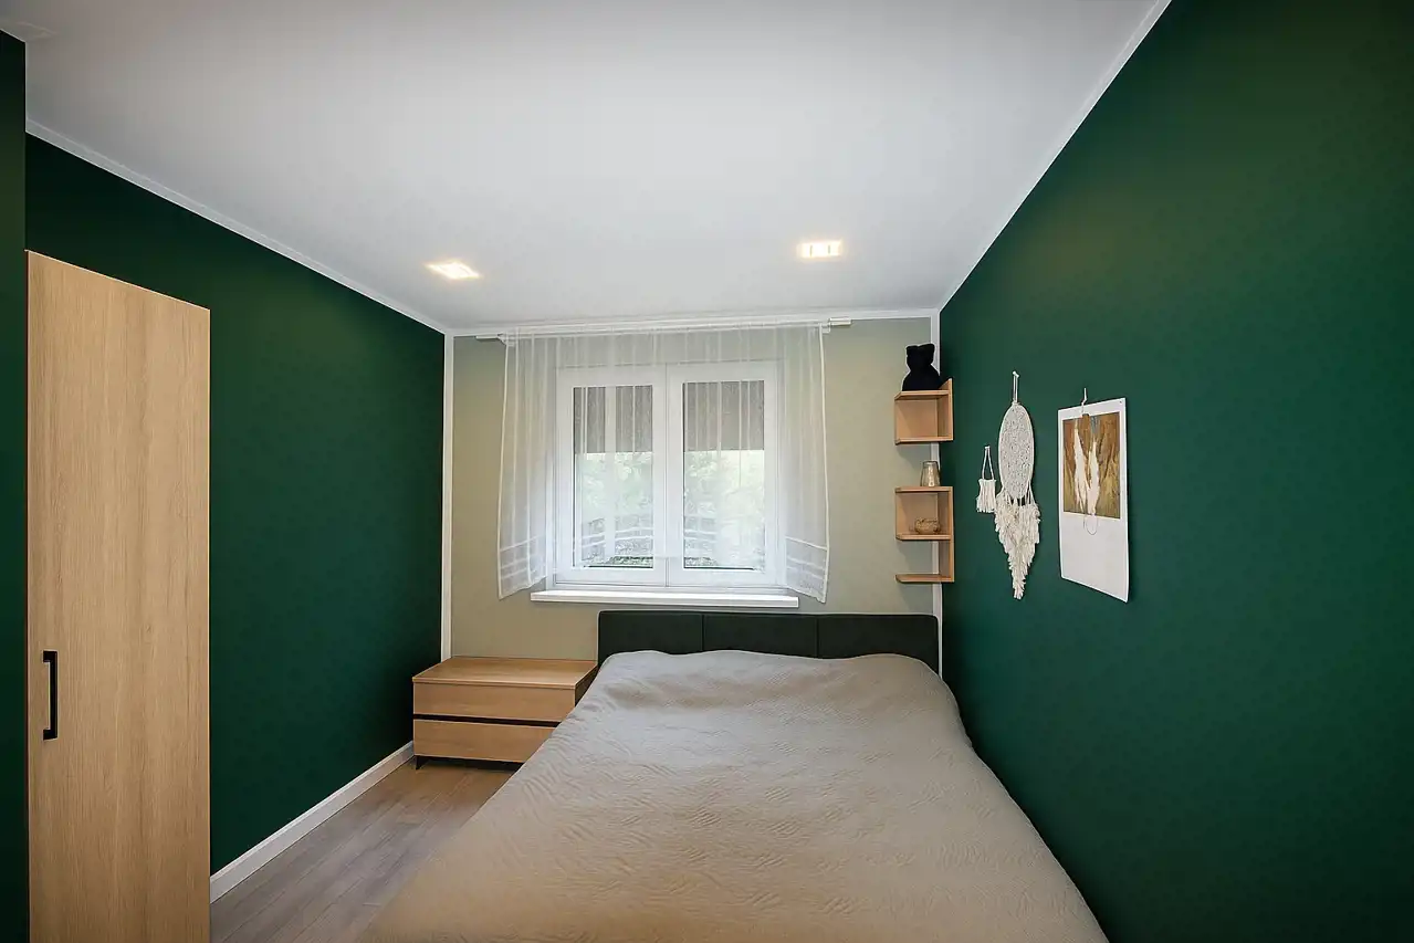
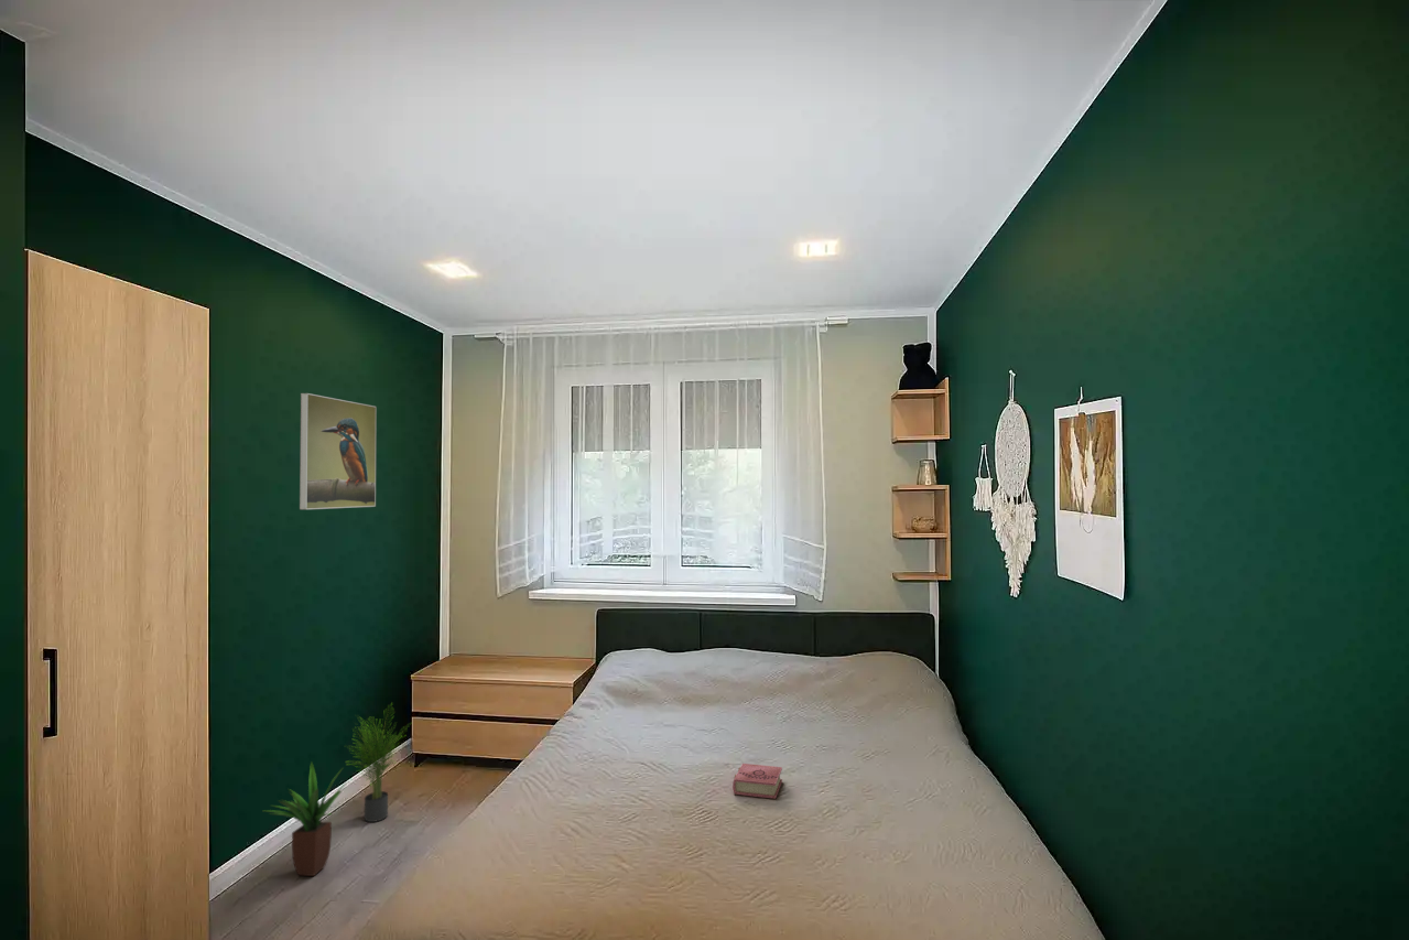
+ book [731,763,783,800]
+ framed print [299,392,377,510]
+ potted plant [263,761,349,877]
+ potted plant [345,702,412,823]
